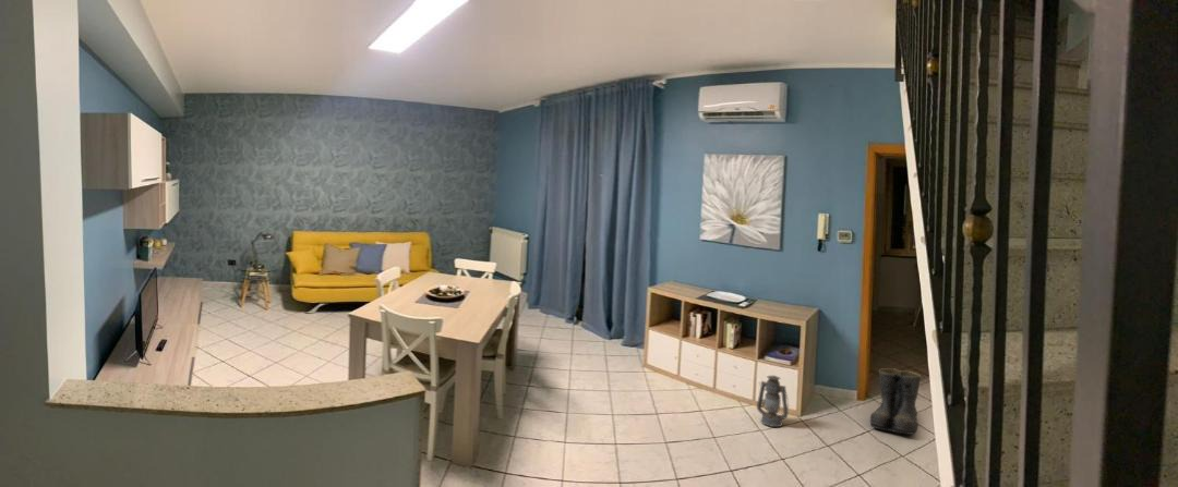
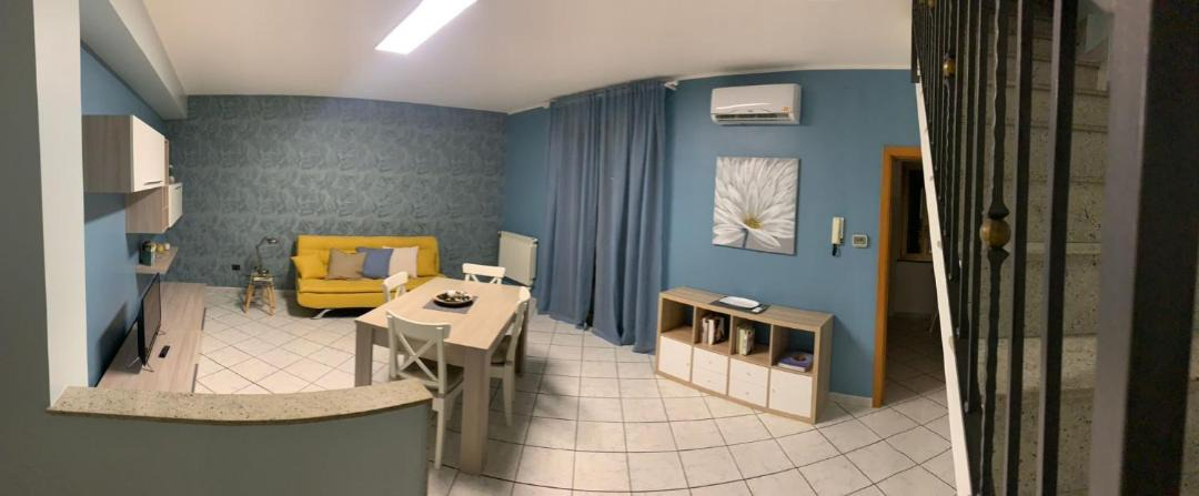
- boots [869,367,922,436]
- lantern [756,375,790,428]
